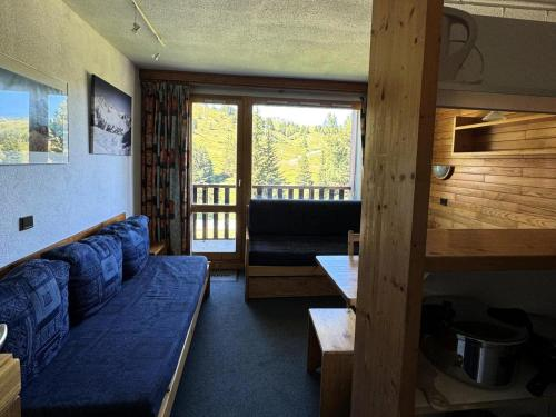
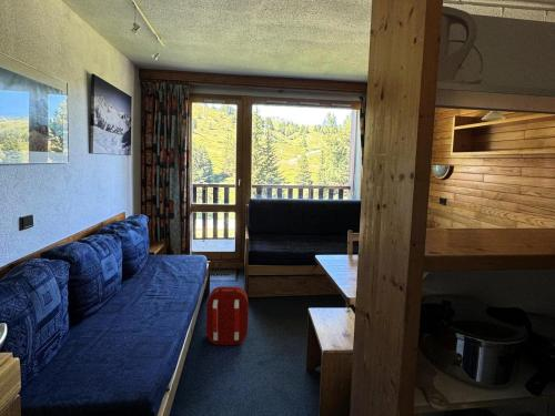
+ backpack [204,285,250,346]
